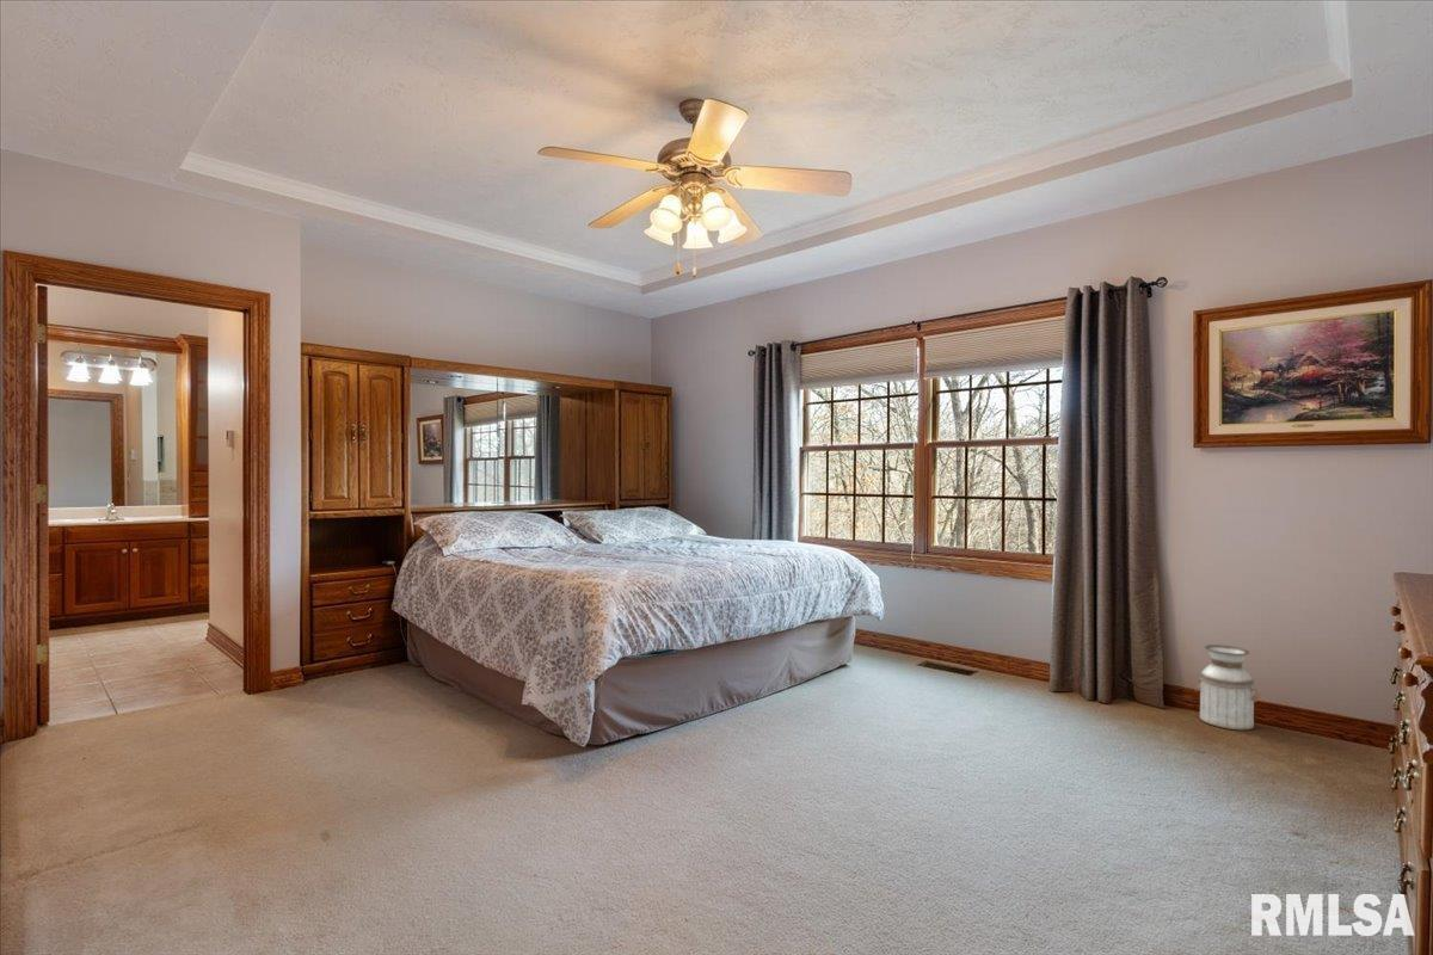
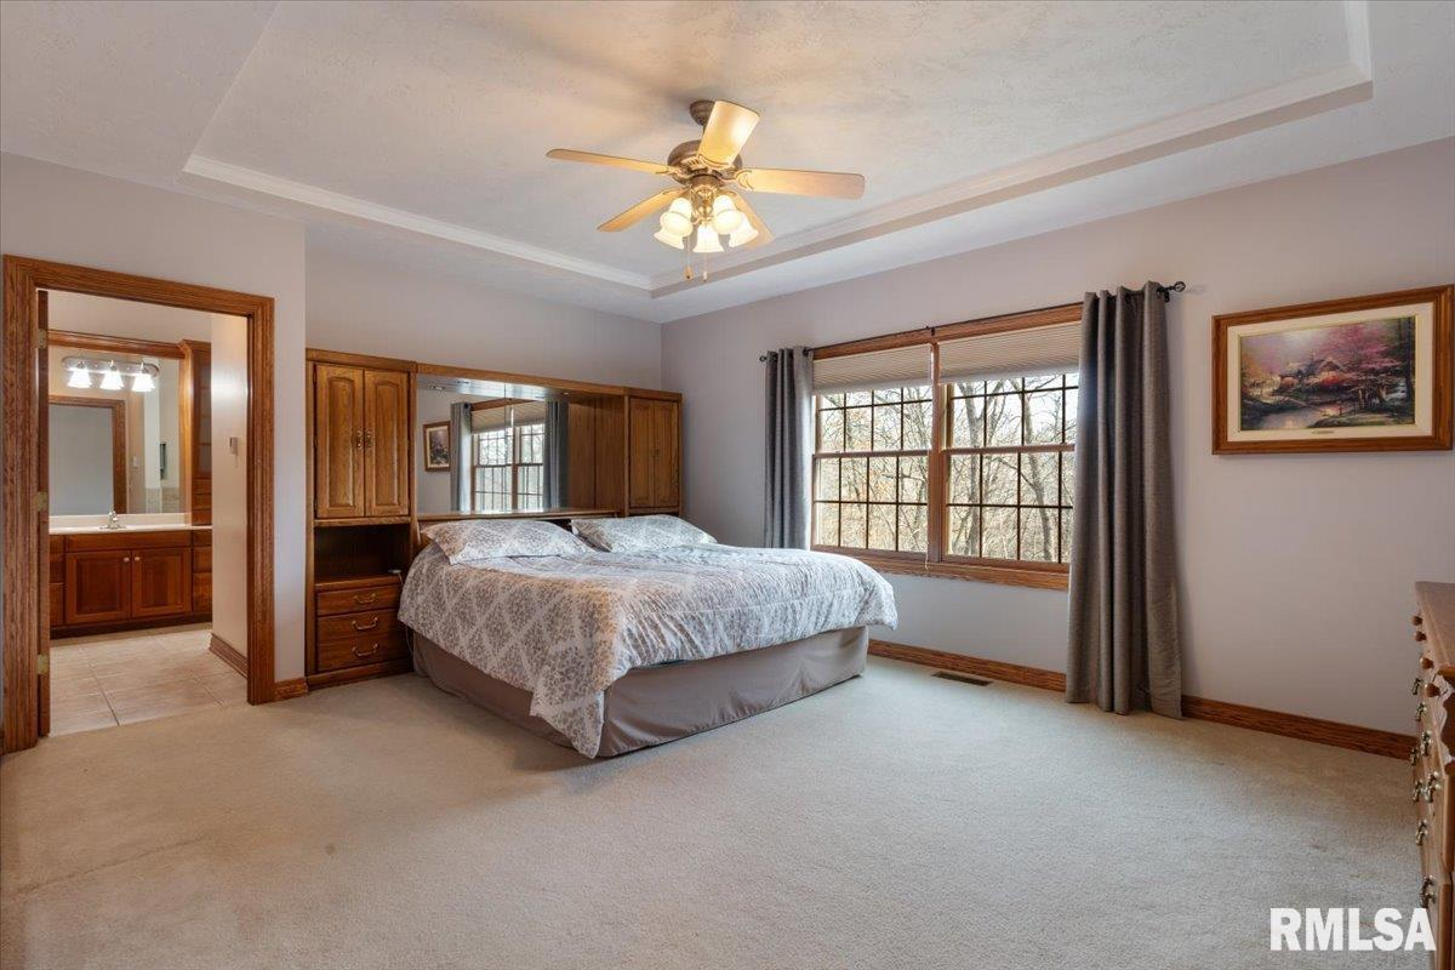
- planter [1194,643,1261,731]
